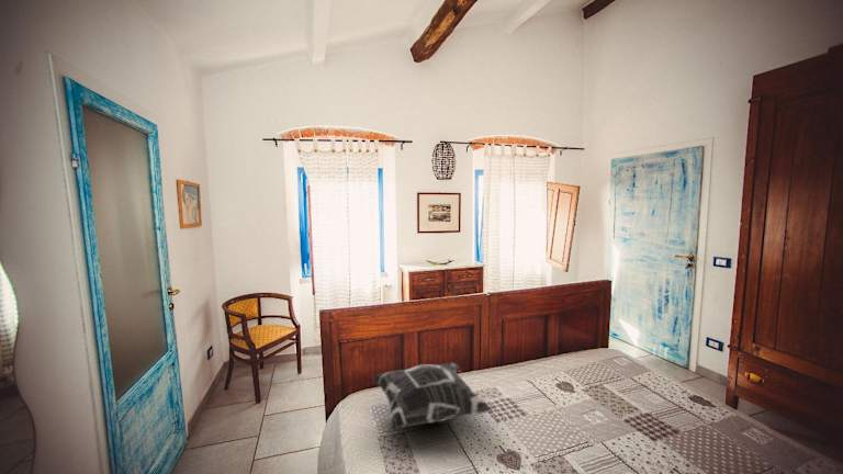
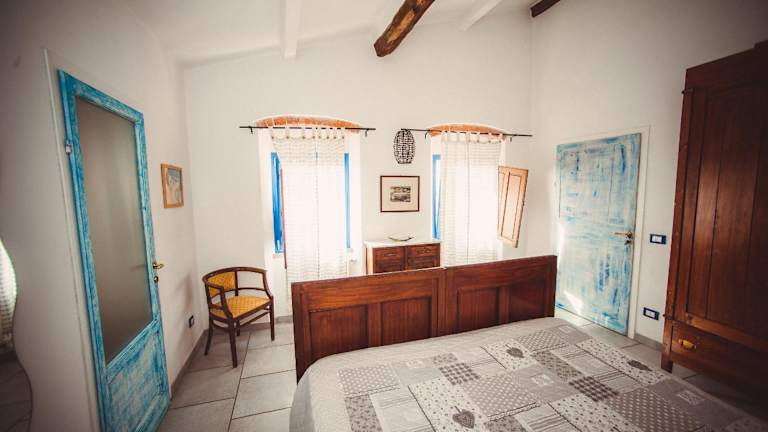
- decorative pillow [371,361,493,432]
